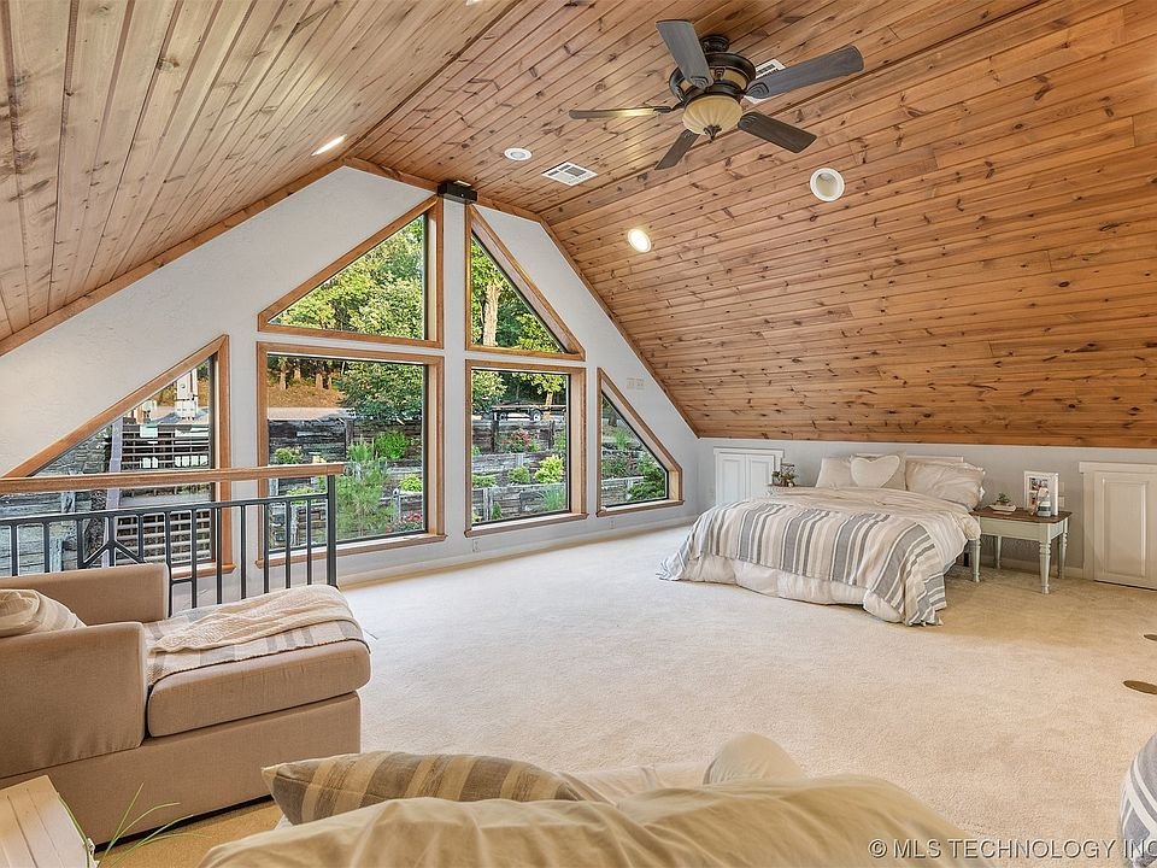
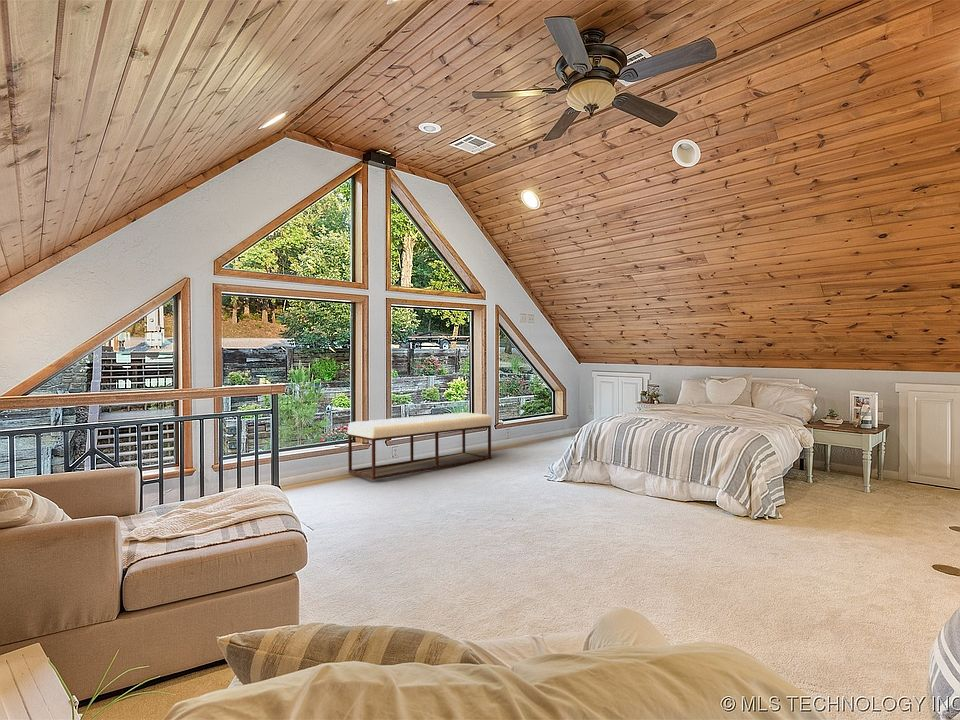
+ bench [347,411,493,481]
